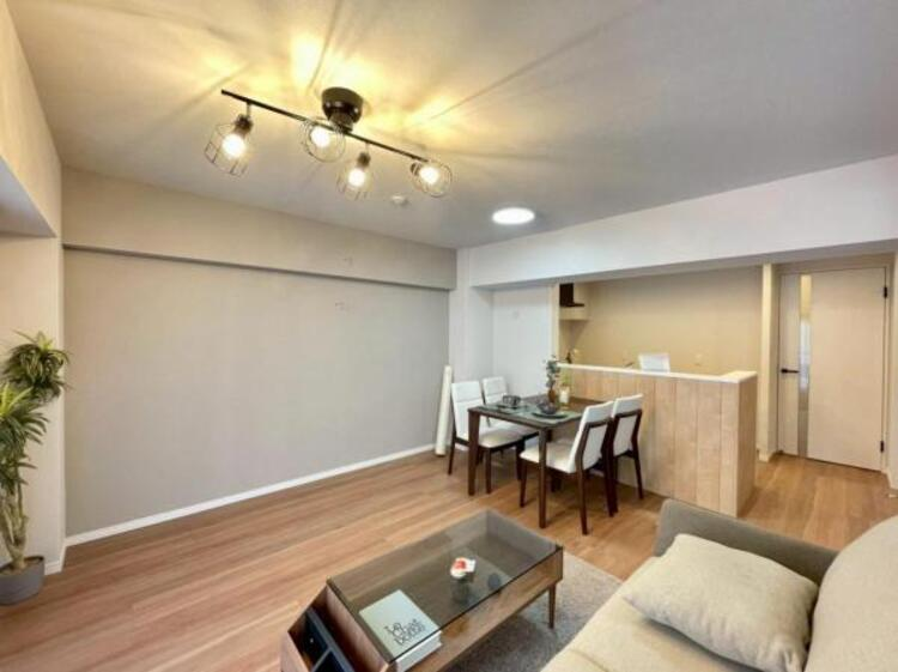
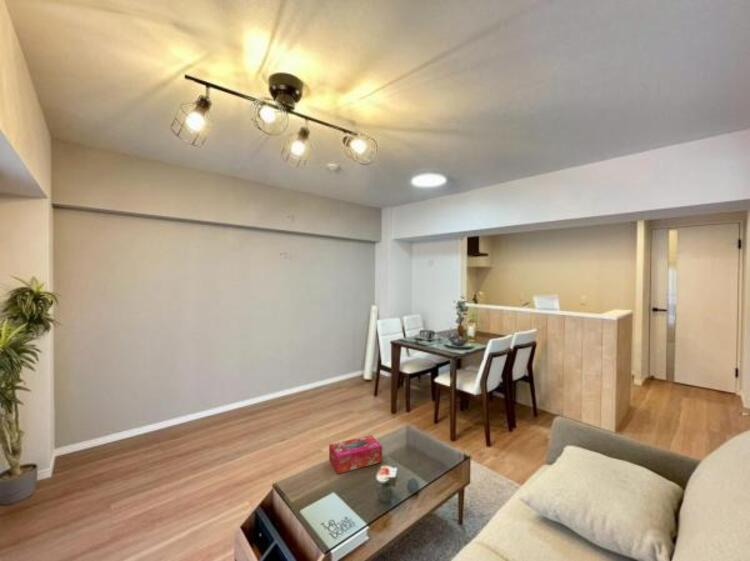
+ tissue box [328,434,383,475]
